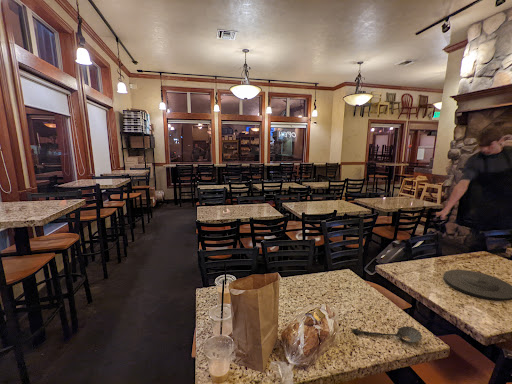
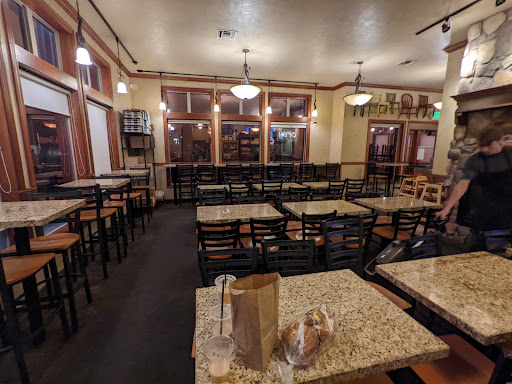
- plate [442,269,512,302]
- spoon [351,325,423,344]
